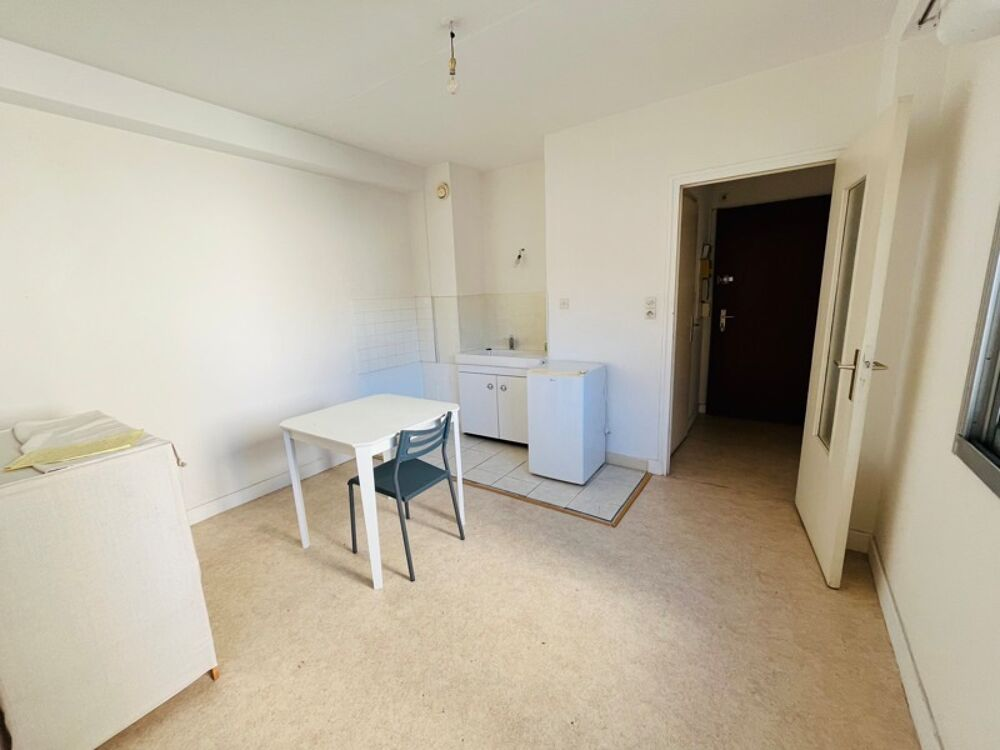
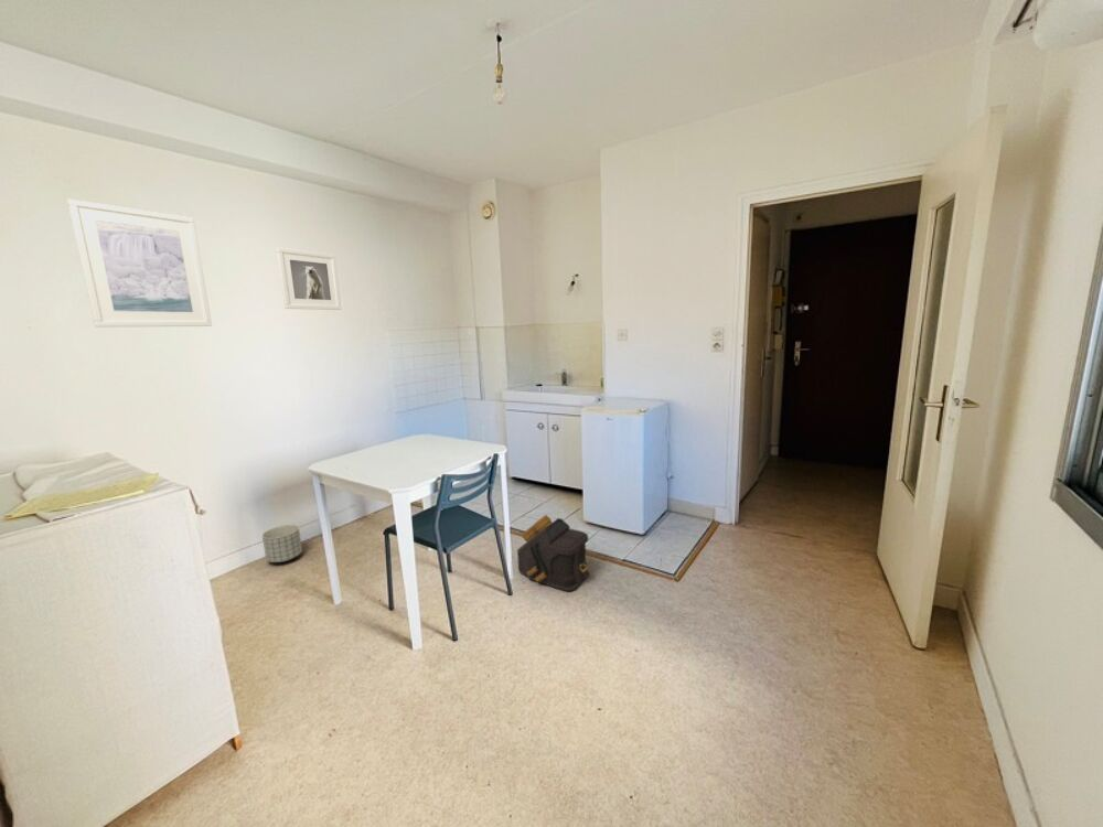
+ backpack [516,514,590,592]
+ planter [261,524,303,563]
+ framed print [276,247,342,311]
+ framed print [66,198,213,329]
